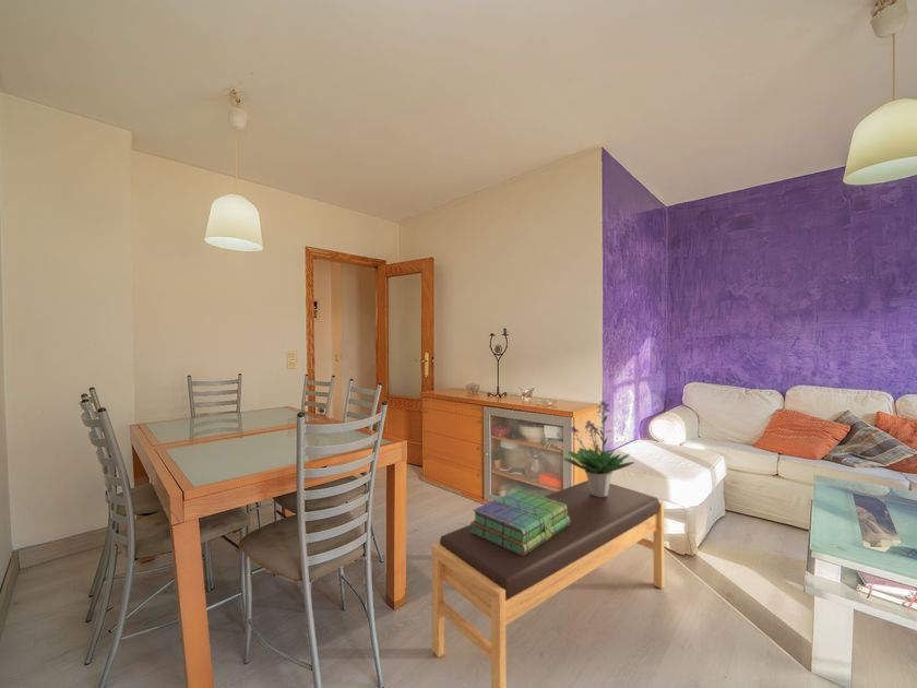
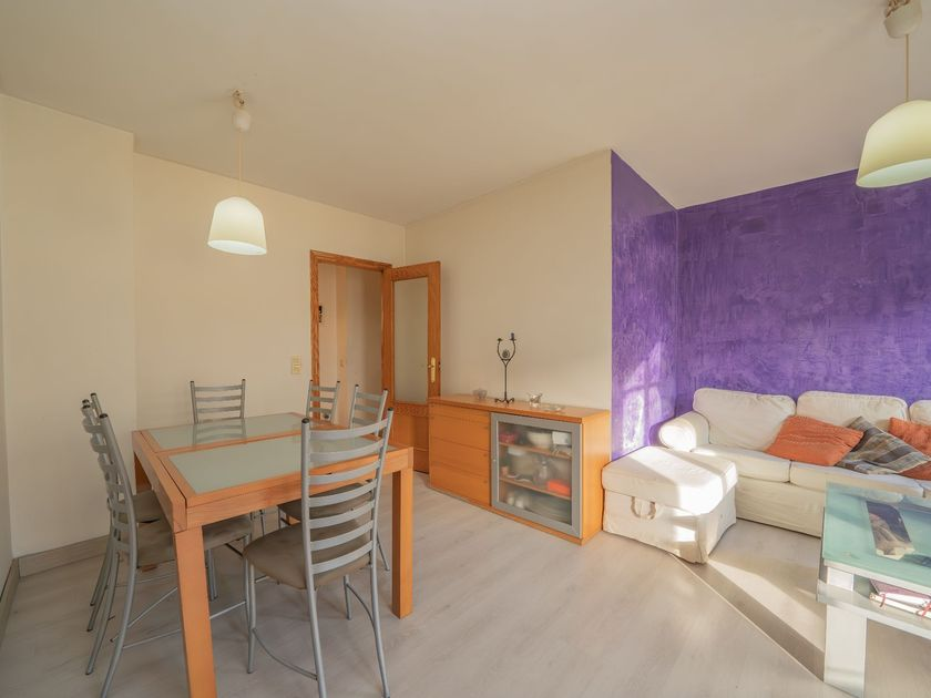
- stack of books [469,488,570,556]
- potted plant [561,400,636,497]
- bench [431,479,665,688]
